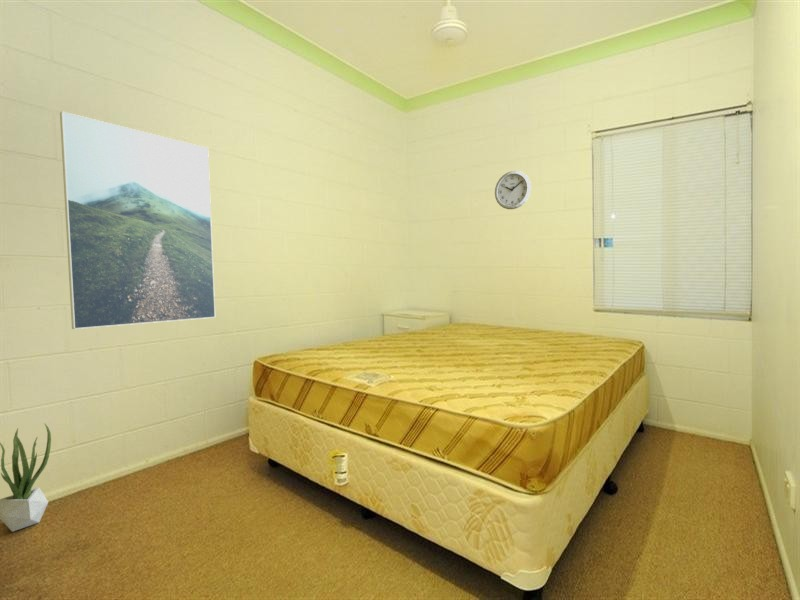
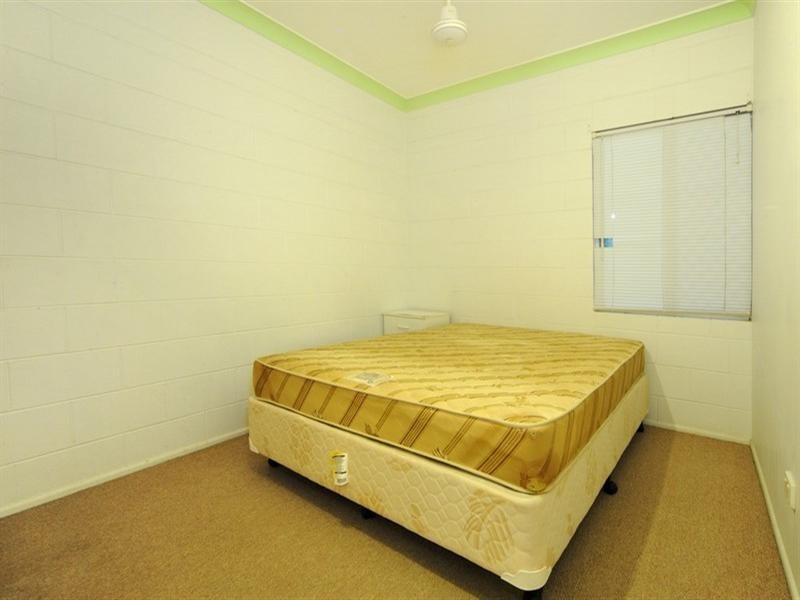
- wall clock [494,170,532,210]
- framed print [59,110,216,330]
- potted plant [0,422,52,533]
